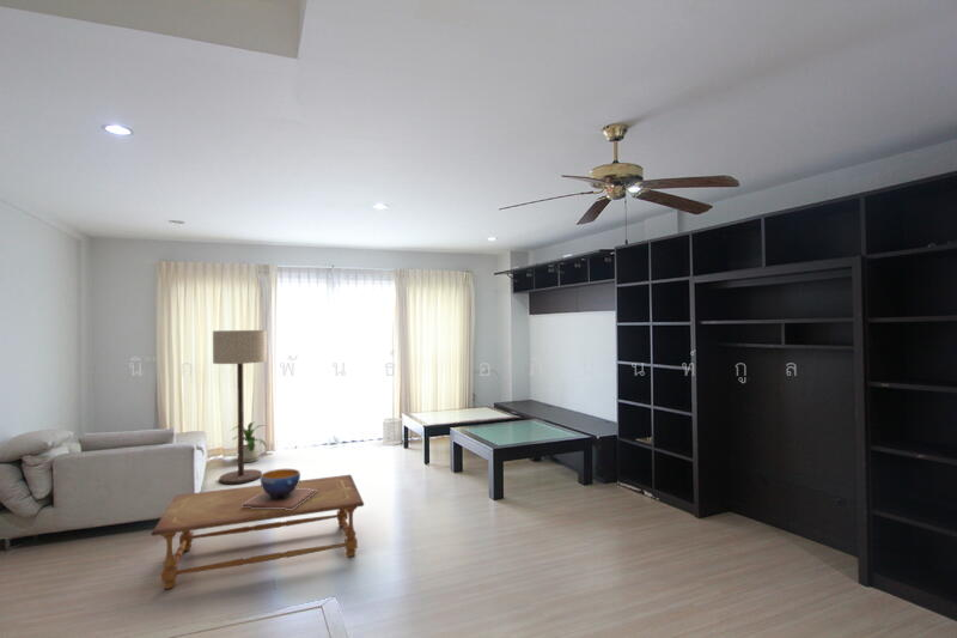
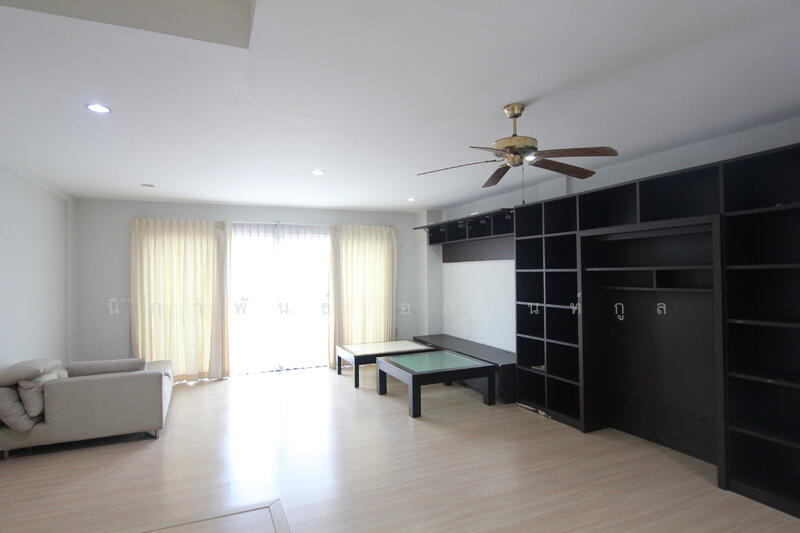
- decorative bowl [242,468,317,510]
- coffee table [150,474,365,590]
- floor lamp [212,329,268,485]
- house plant [230,420,268,463]
- wastebasket [382,417,403,446]
